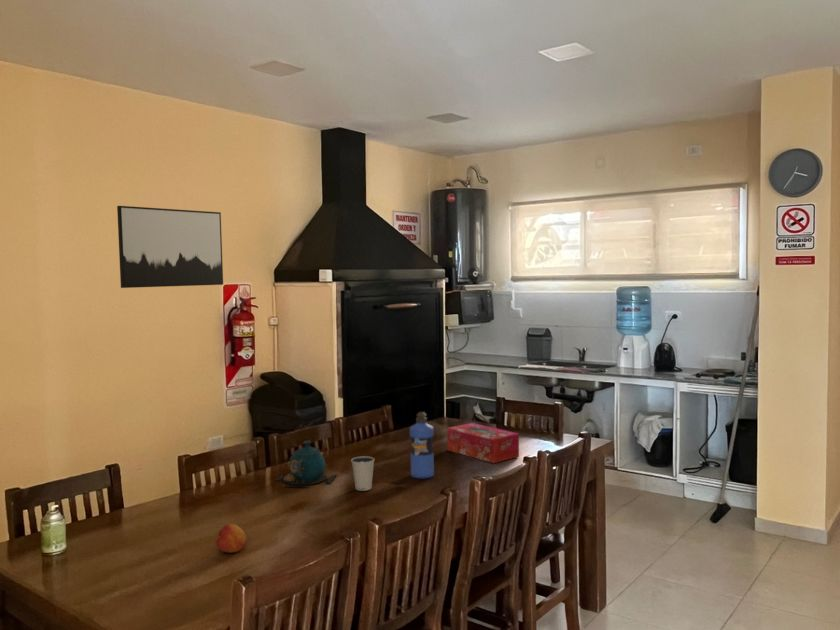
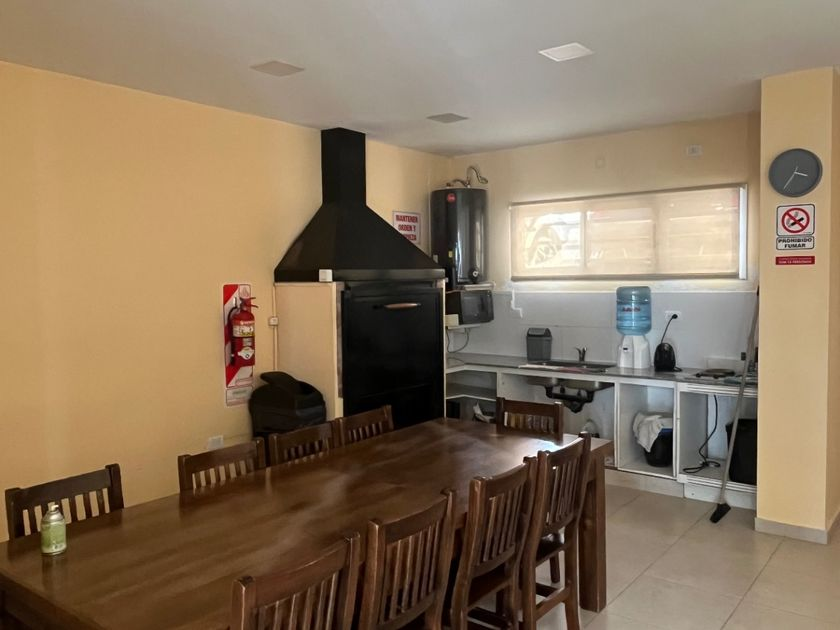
- dixie cup [350,455,375,492]
- water bottle [409,411,435,479]
- wall art [116,205,224,289]
- fruit [214,523,247,554]
- teapot [273,440,338,488]
- tissue box [446,422,520,464]
